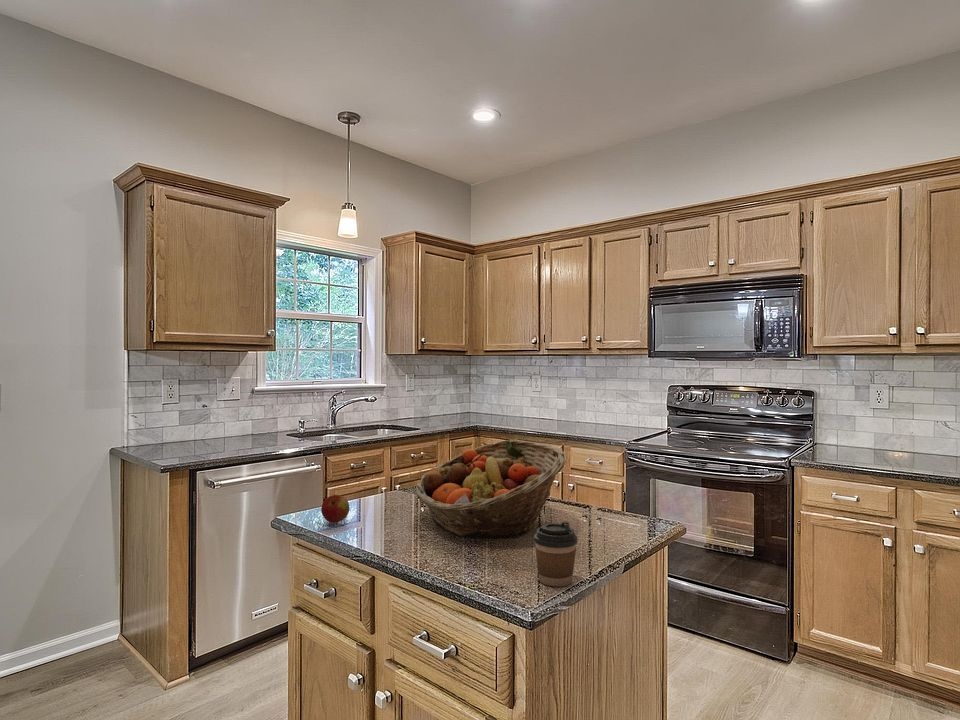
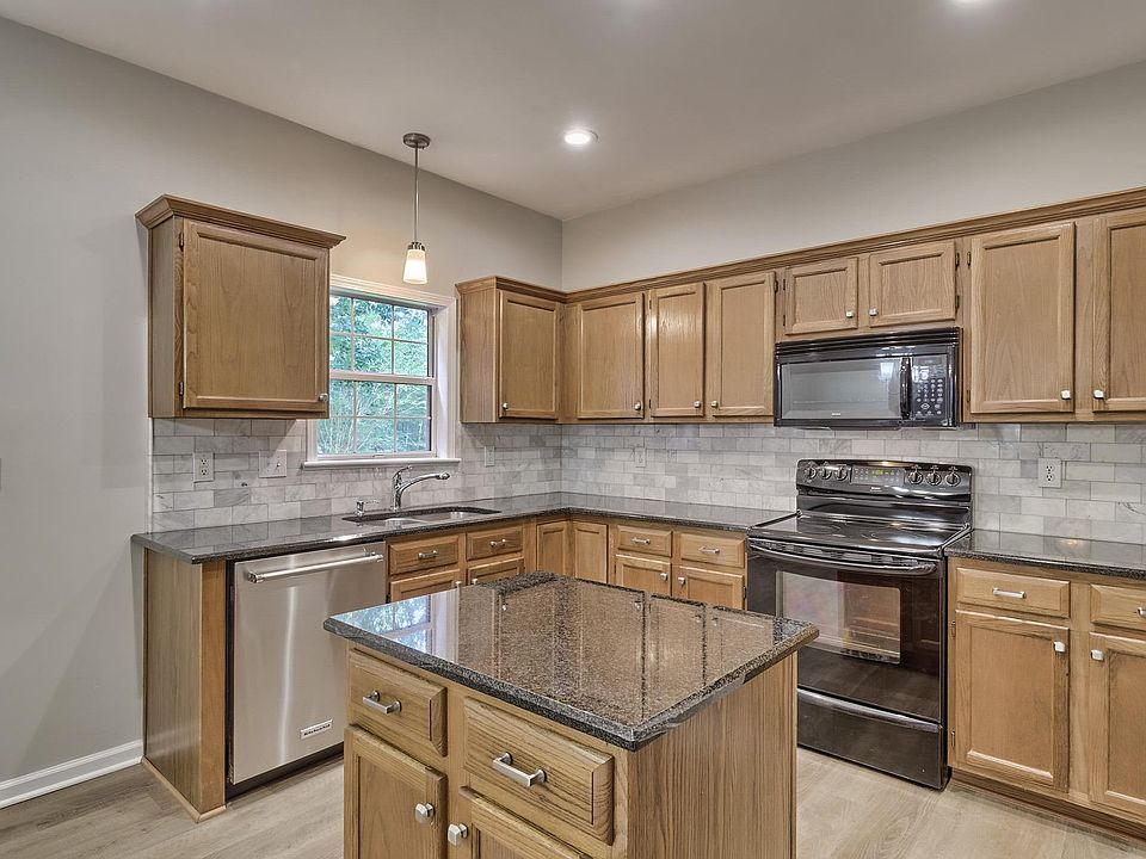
- fruit basket [414,439,567,539]
- apple [320,494,350,524]
- coffee cup [533,520,579,588]
